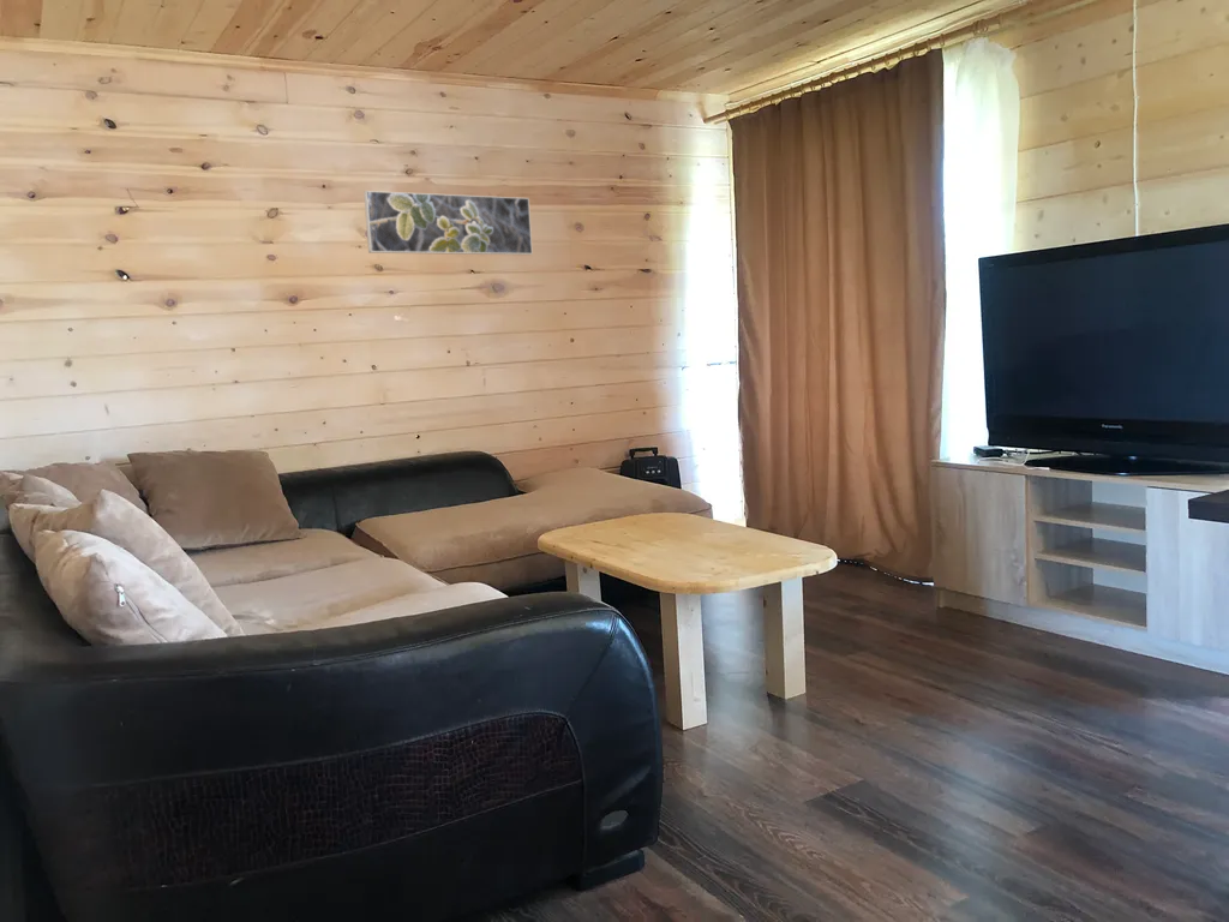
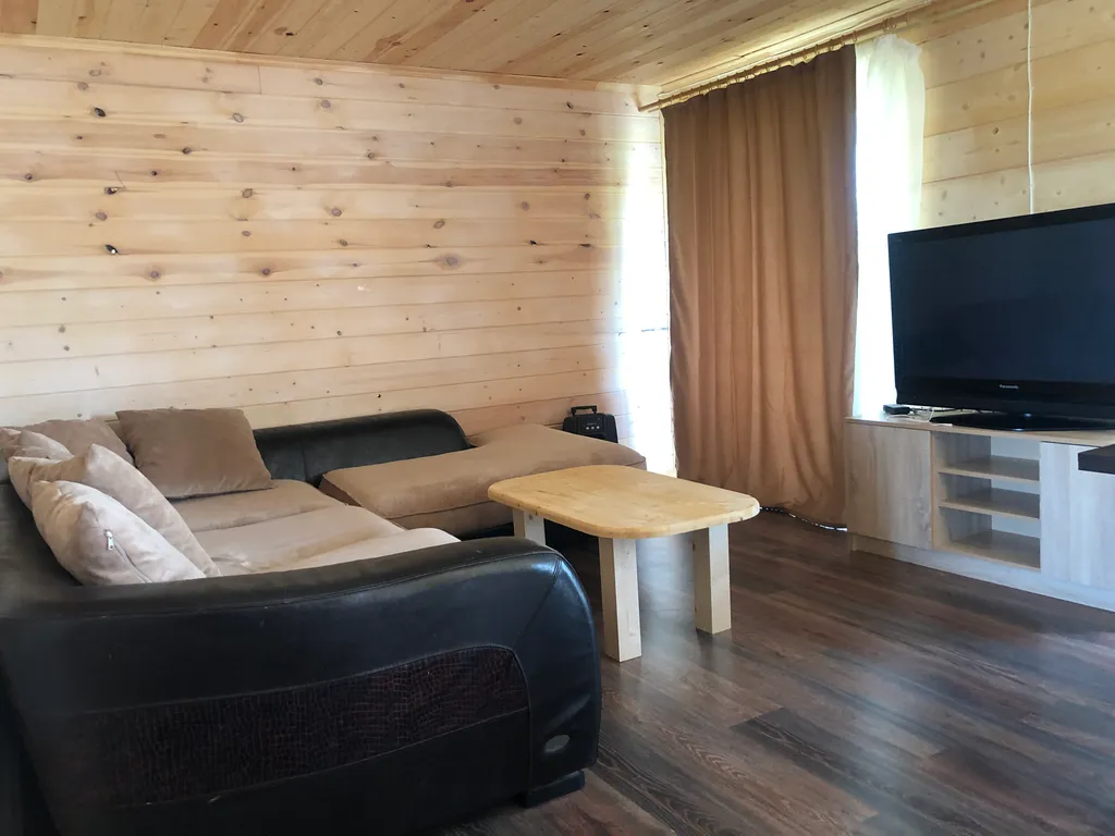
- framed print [362,190,534,256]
